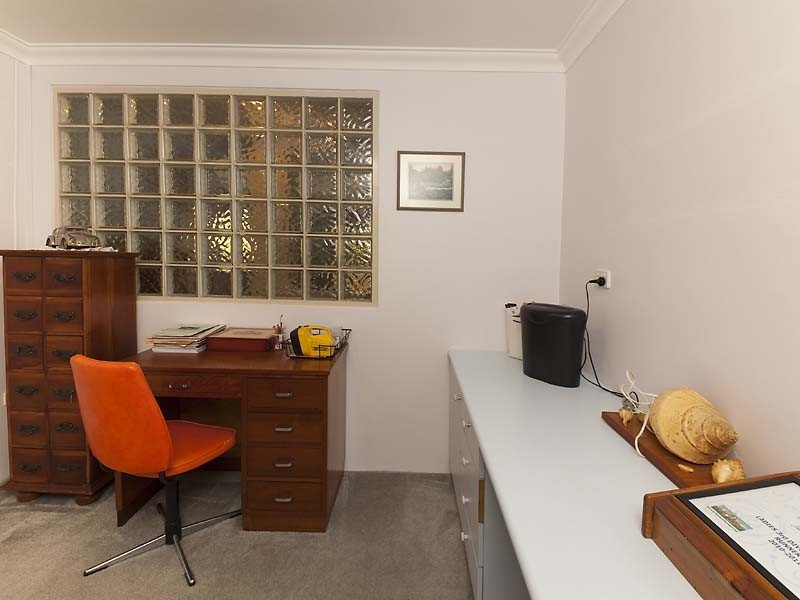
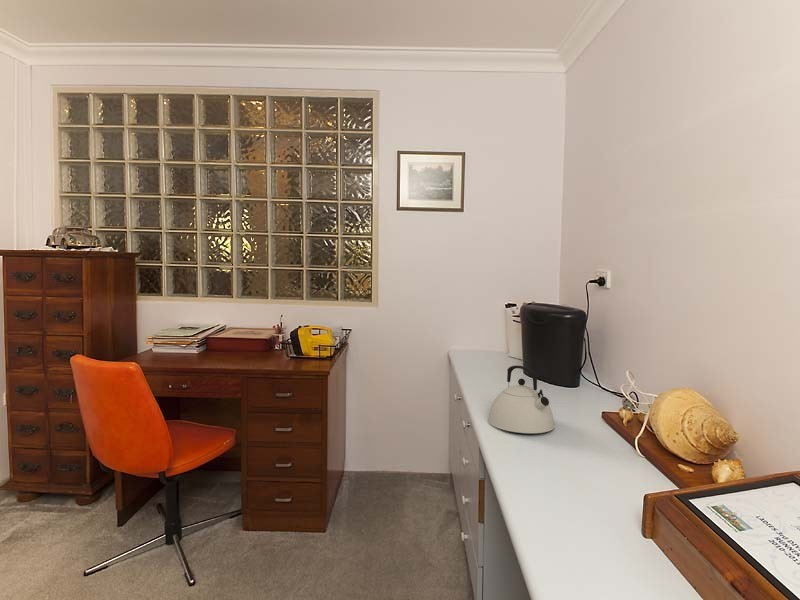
+ kettle [487,364,555,434]
